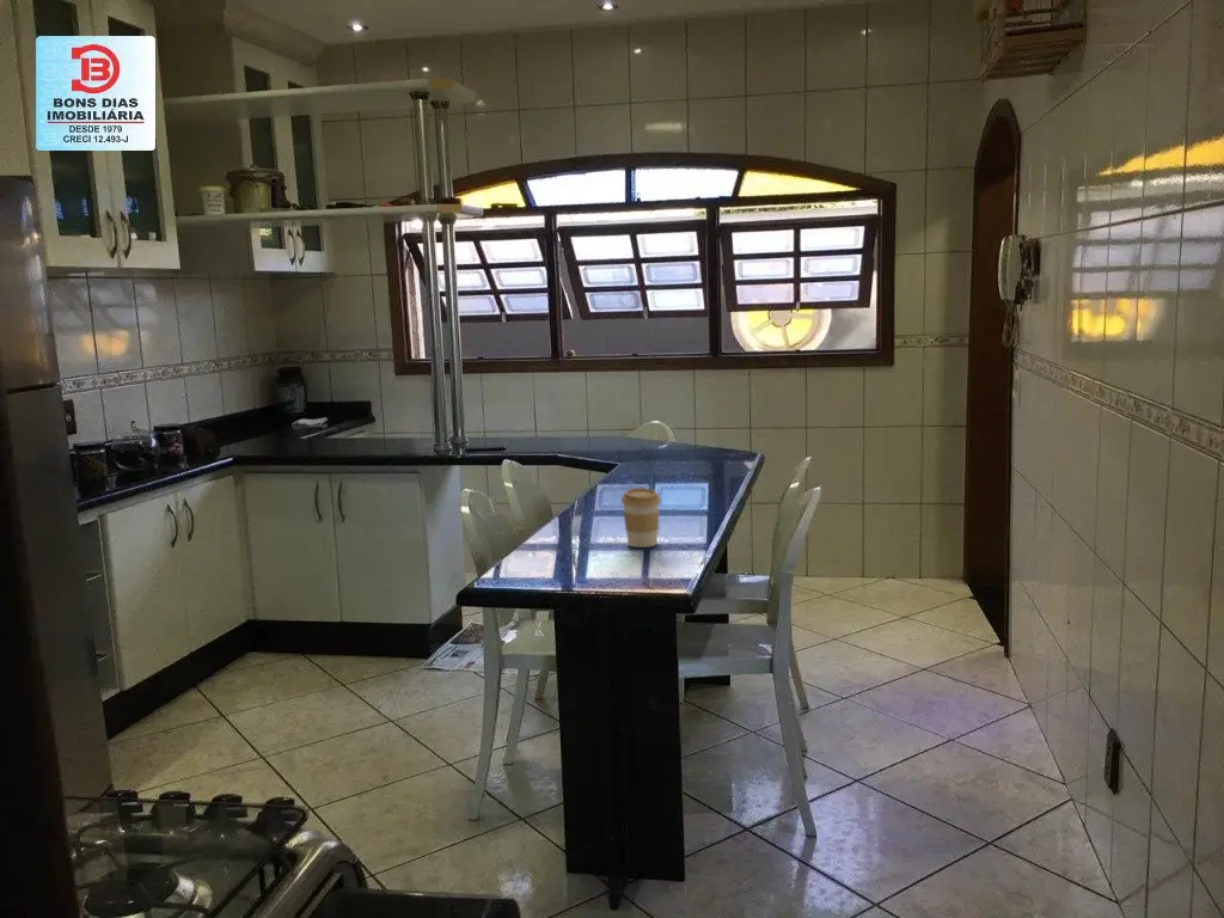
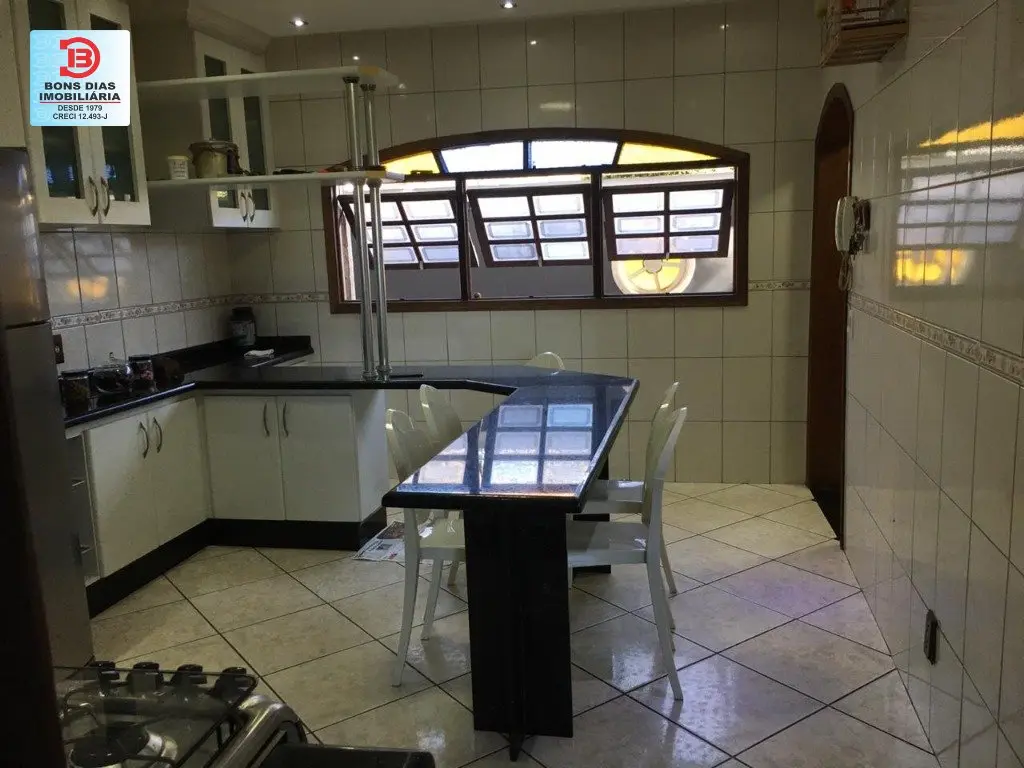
- coffee cup [620,486,662,549]
